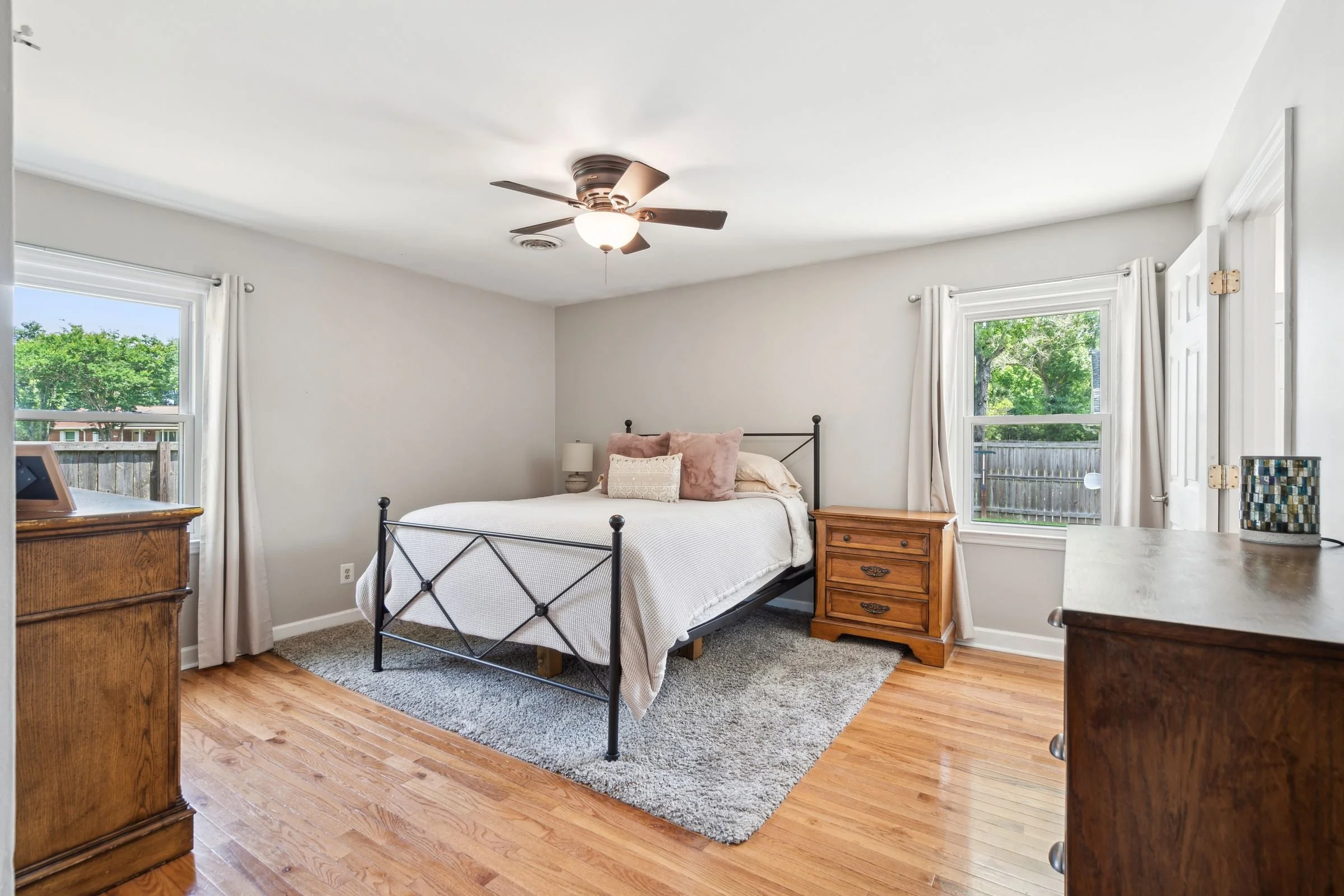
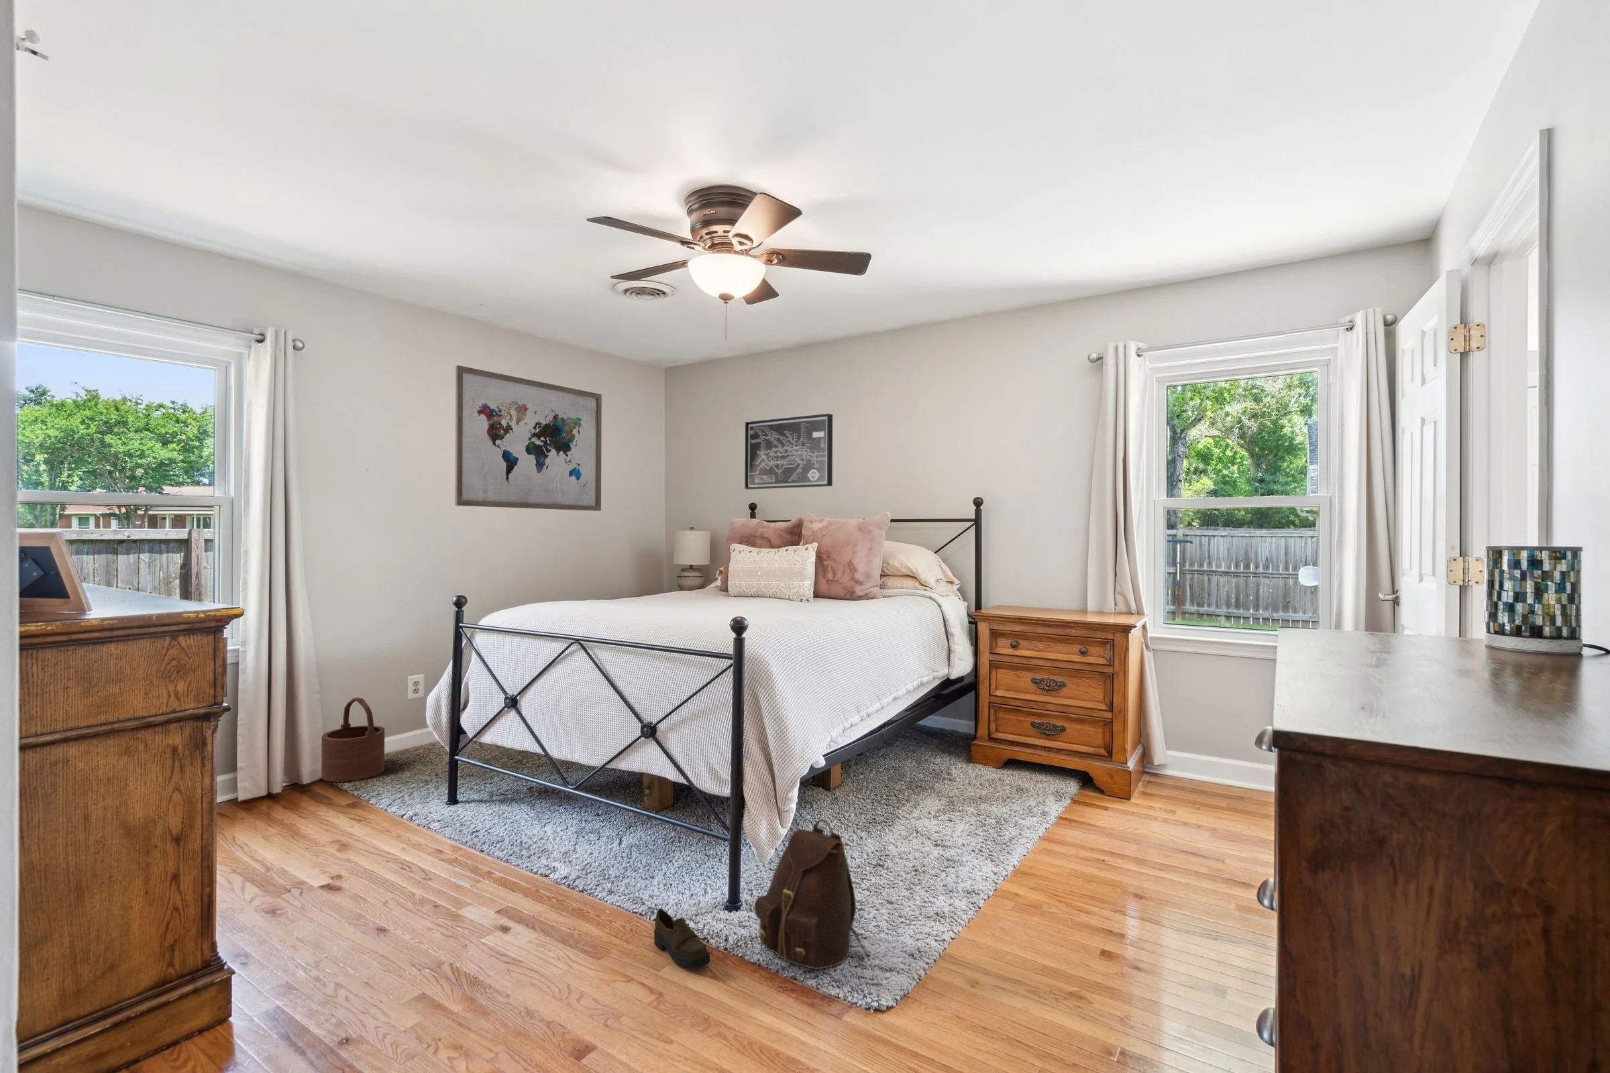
+ backpack [753,819,871,970]
+ wooden bucket [321,697,385,783]
+ shoe [653,908,710,969]
+ wall art [744,413,834,490]
+ wall art [454,365,603,511]
